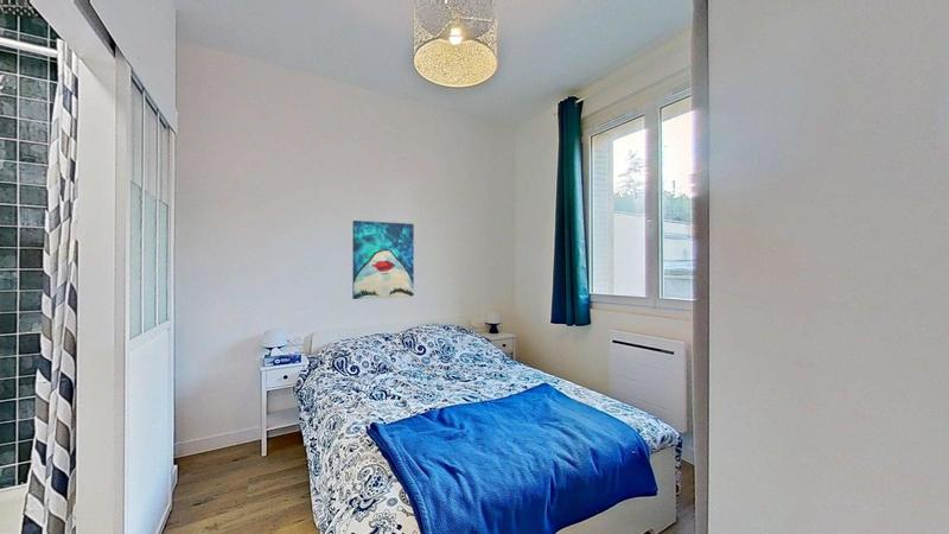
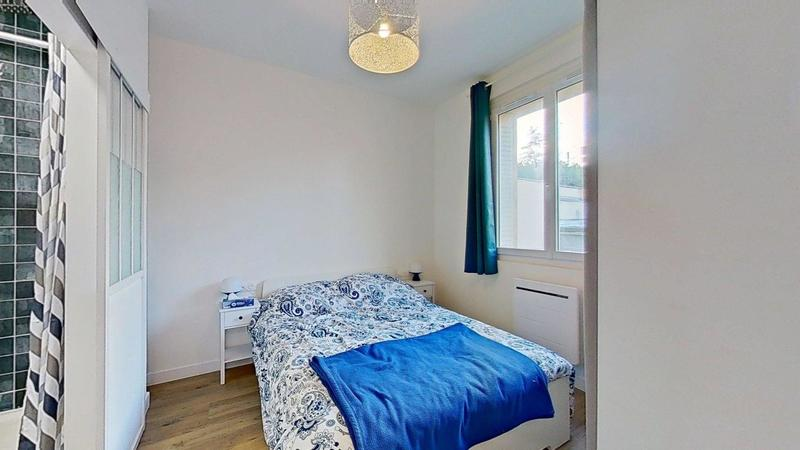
- wall art [351,220,415,300]
